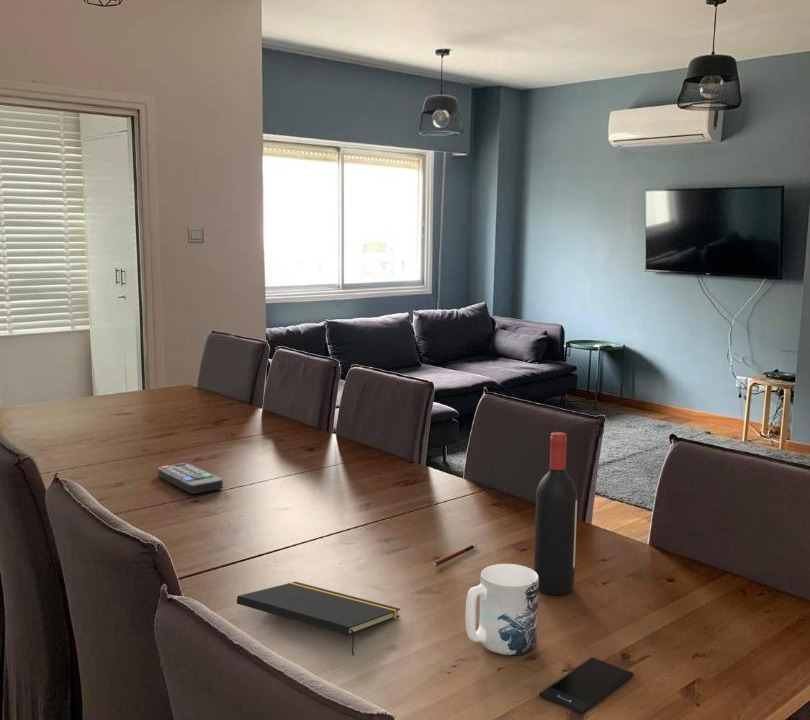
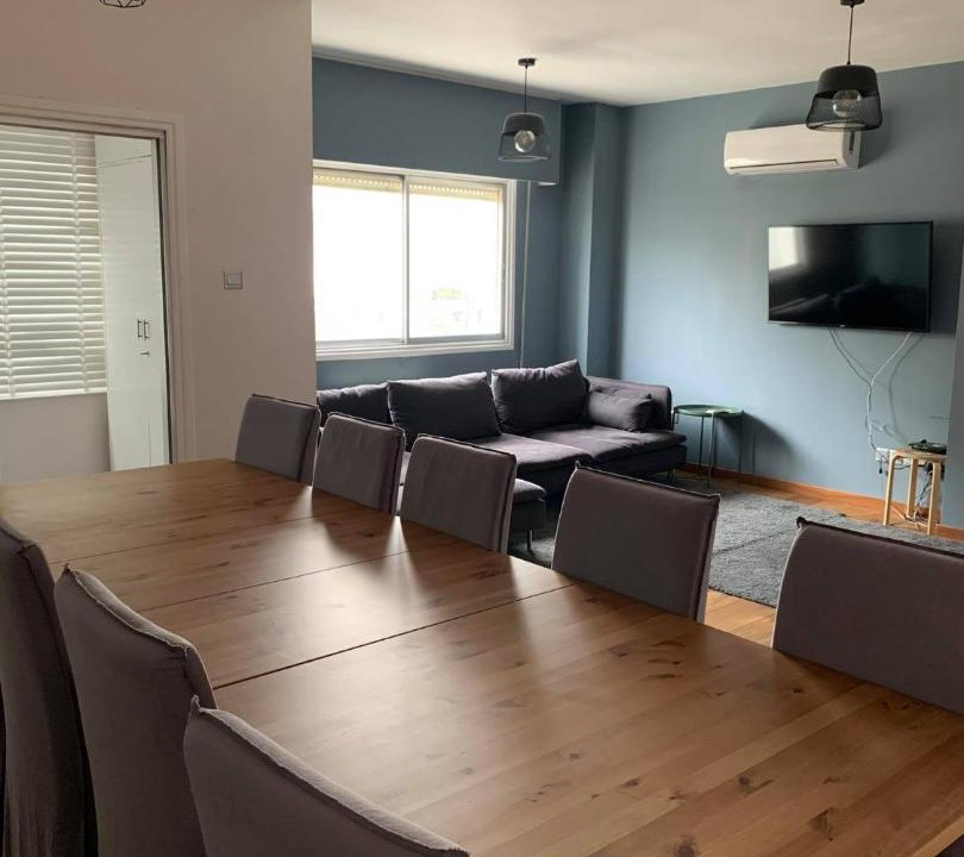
- remote control [157,462,224,495]
- smartphone [538,656,635,716]
- mug [464,563,539,656]
- notepad [236,581,401,656]
- wine bottle [533,431,578,596]
- pen [433,544,478,567]
